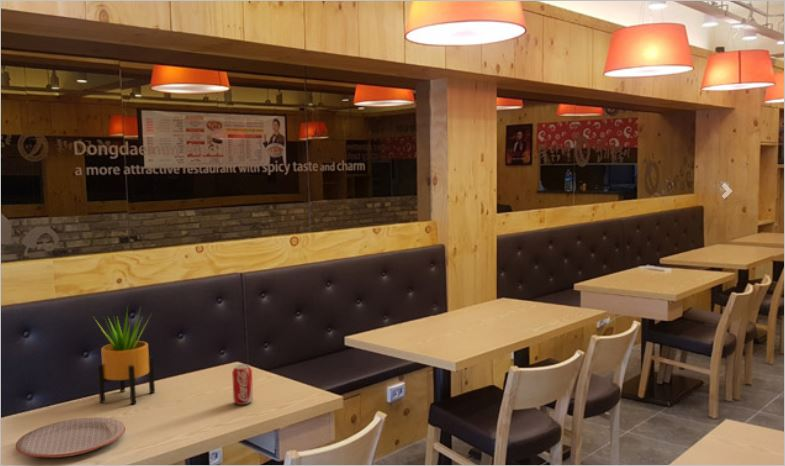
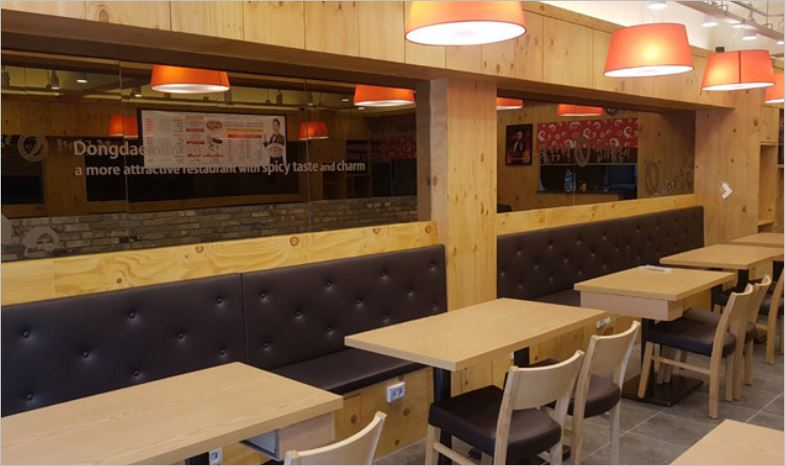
- plate [15,417,126,459]
- potted plant [93,306,156,405]
- beverage can [231,363,254,405]
